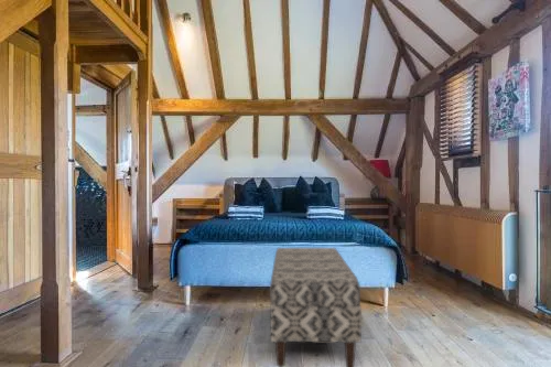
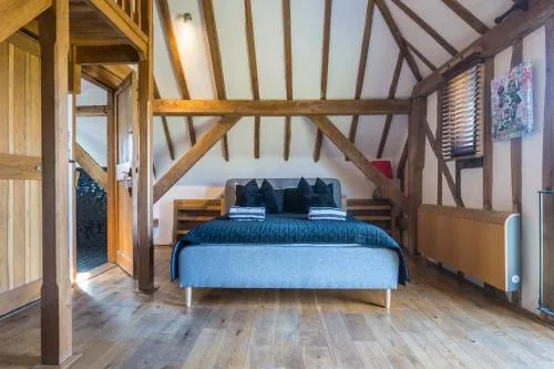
- bench [269,247,363,367]
